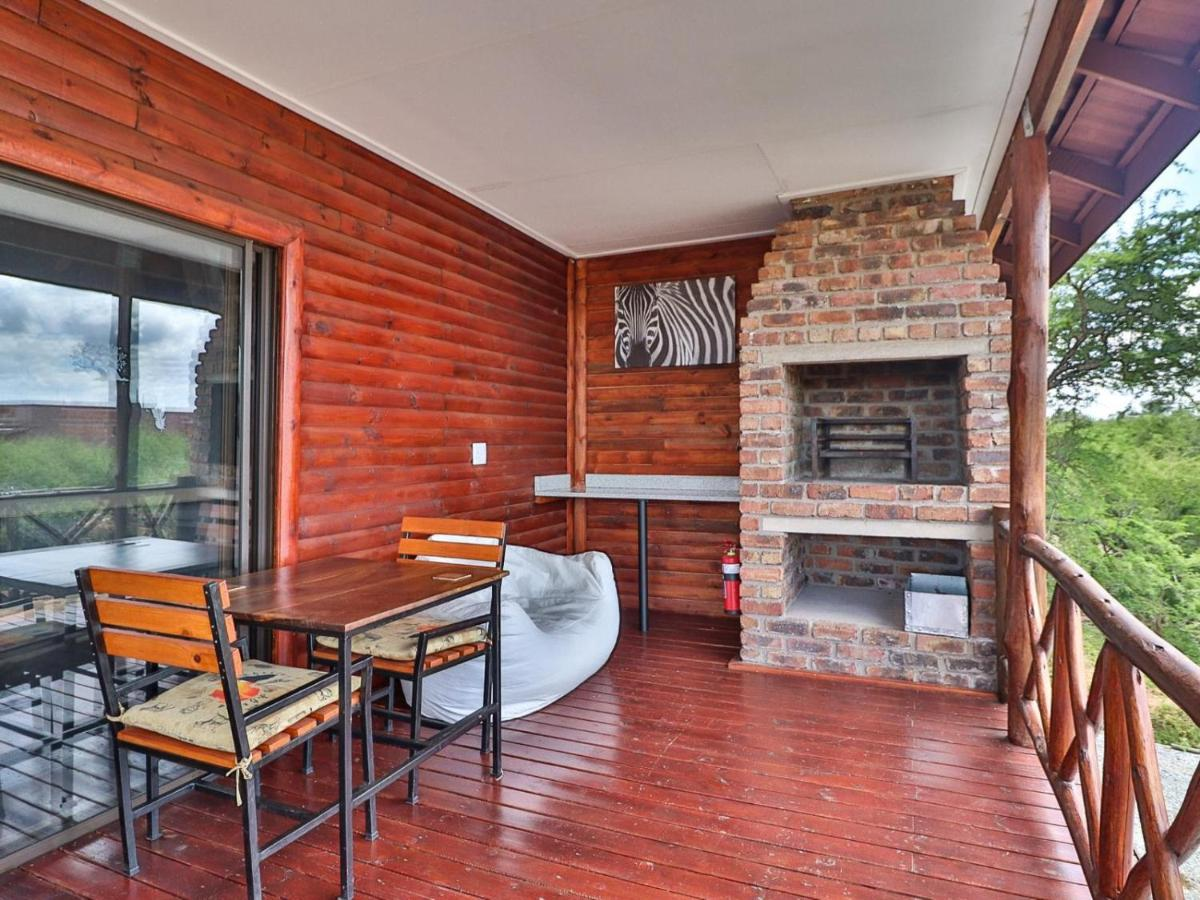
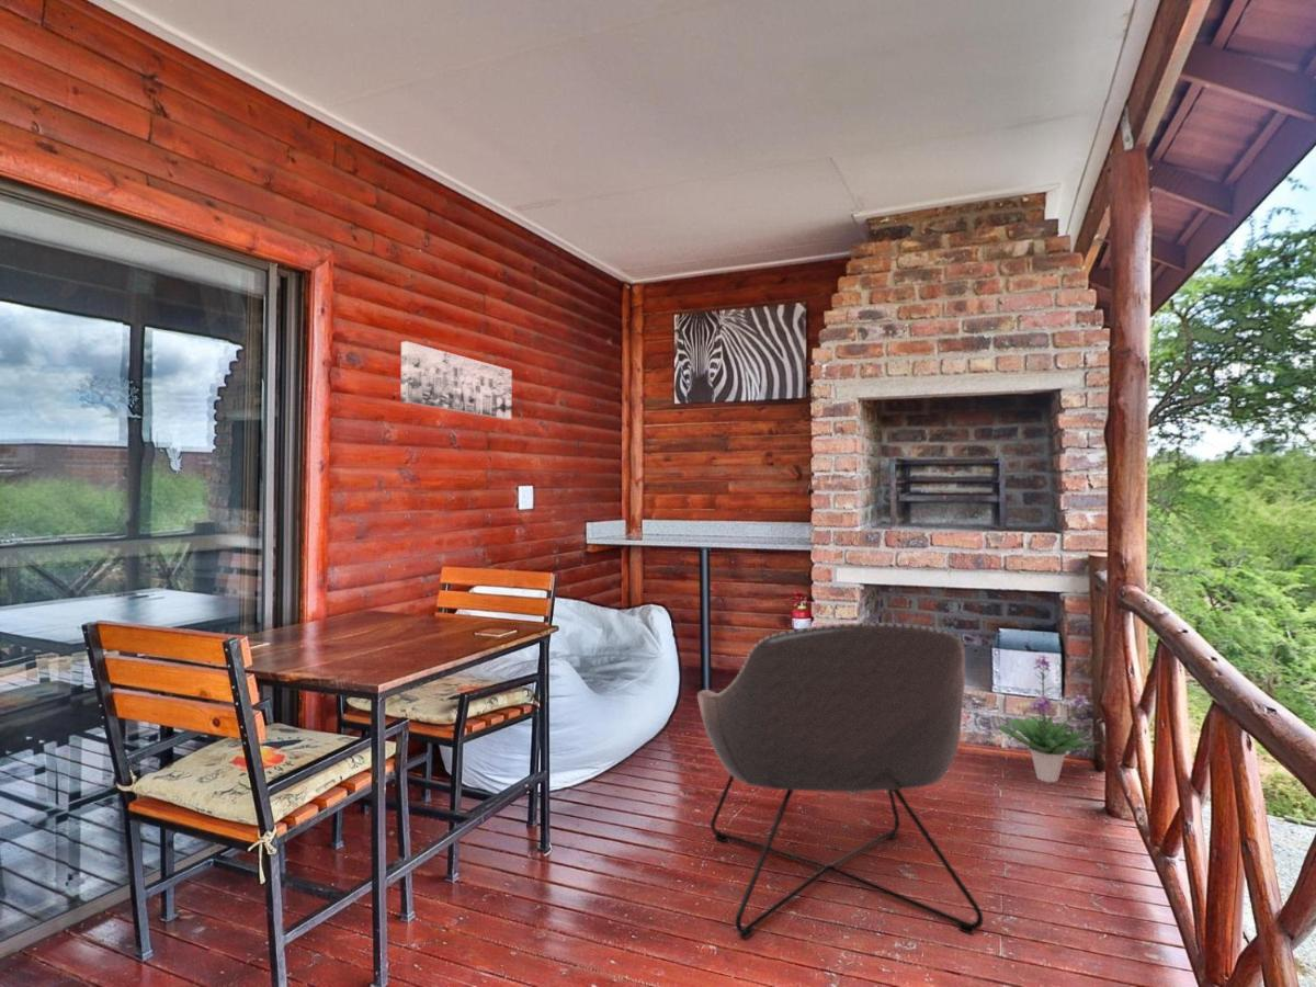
+ wall art [400,340,513,421]
+ potted plant [996,654,1101,783]
+ lounge chair [696,622,985,941]
